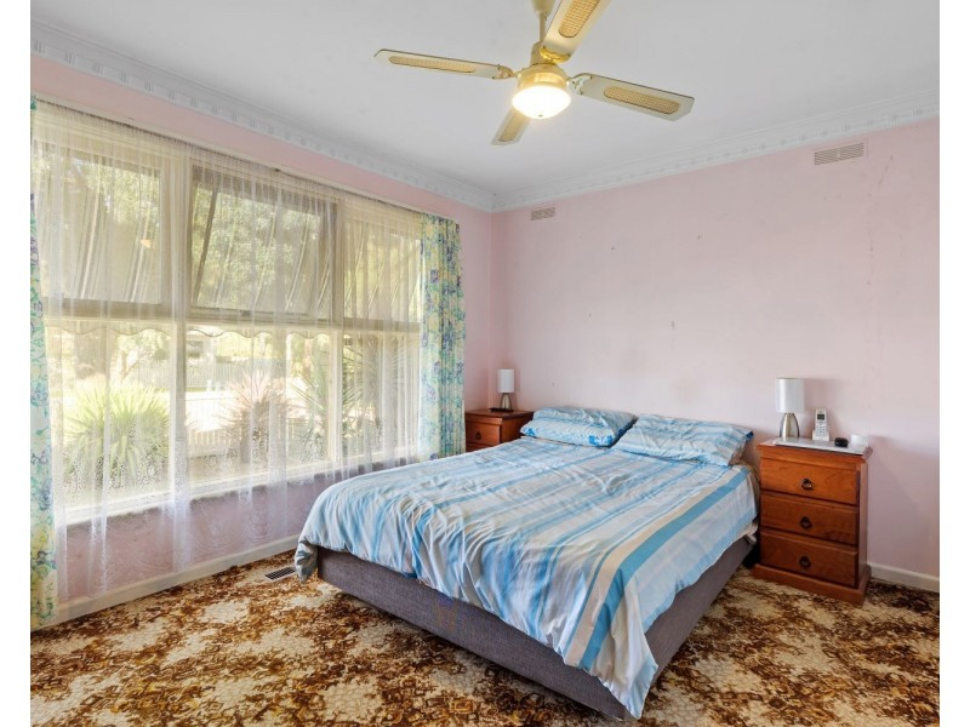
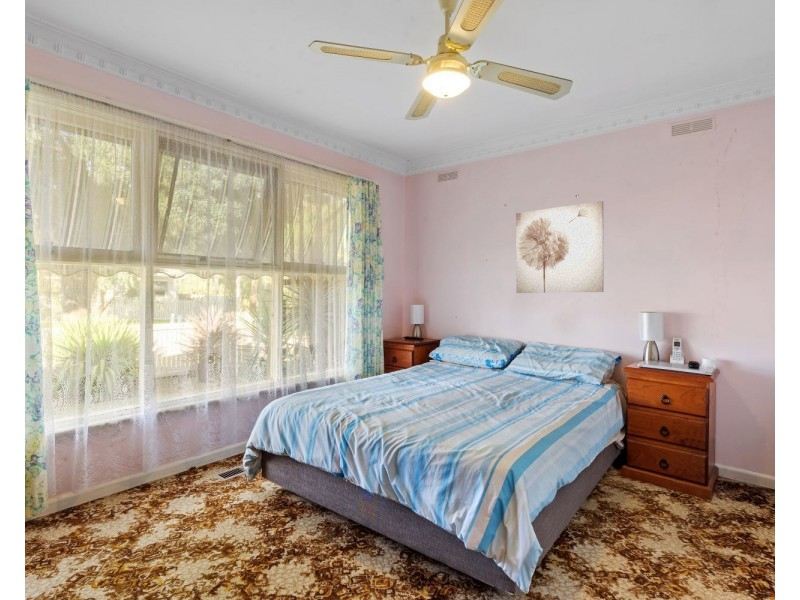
+ wall art [515,200,604,294]
